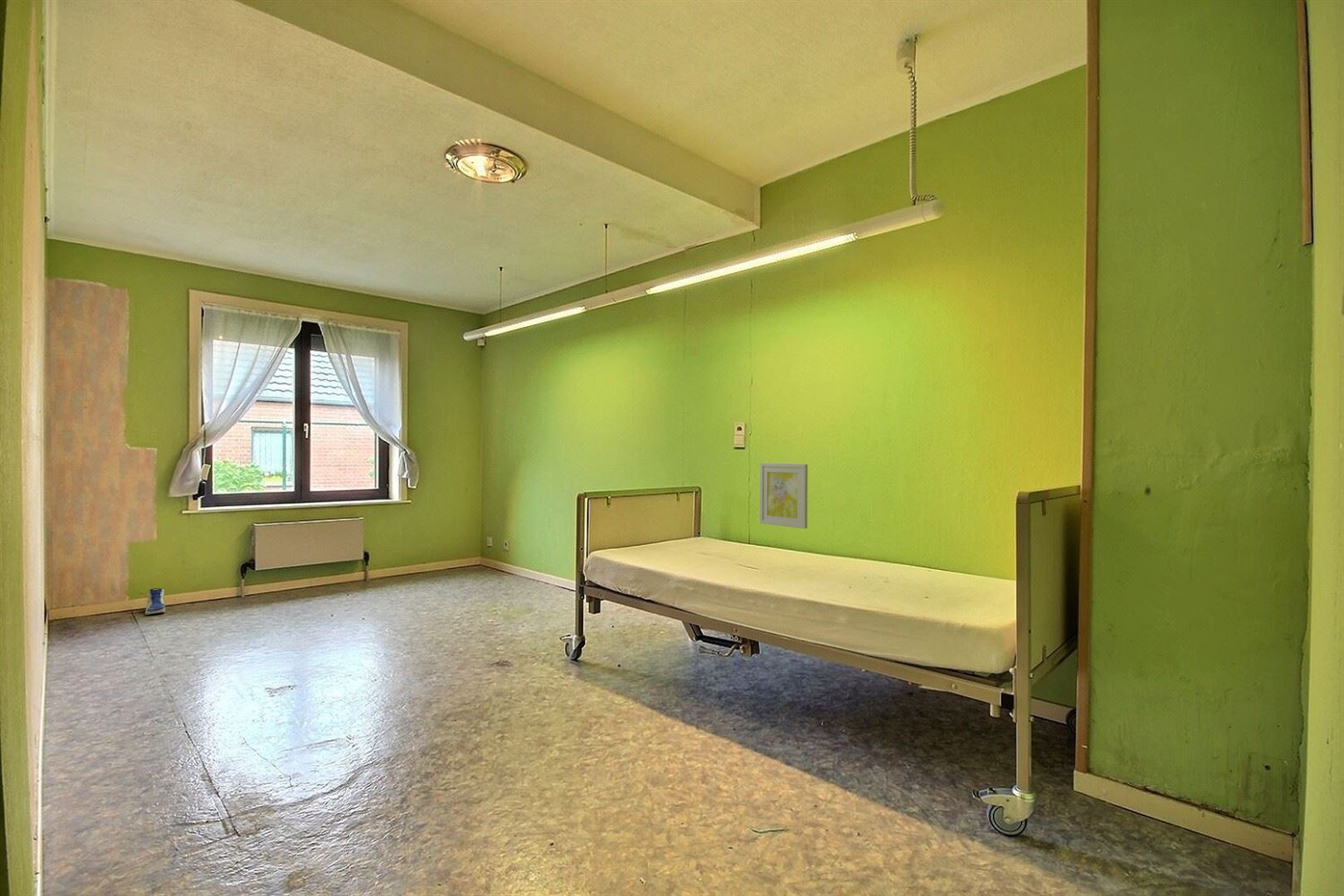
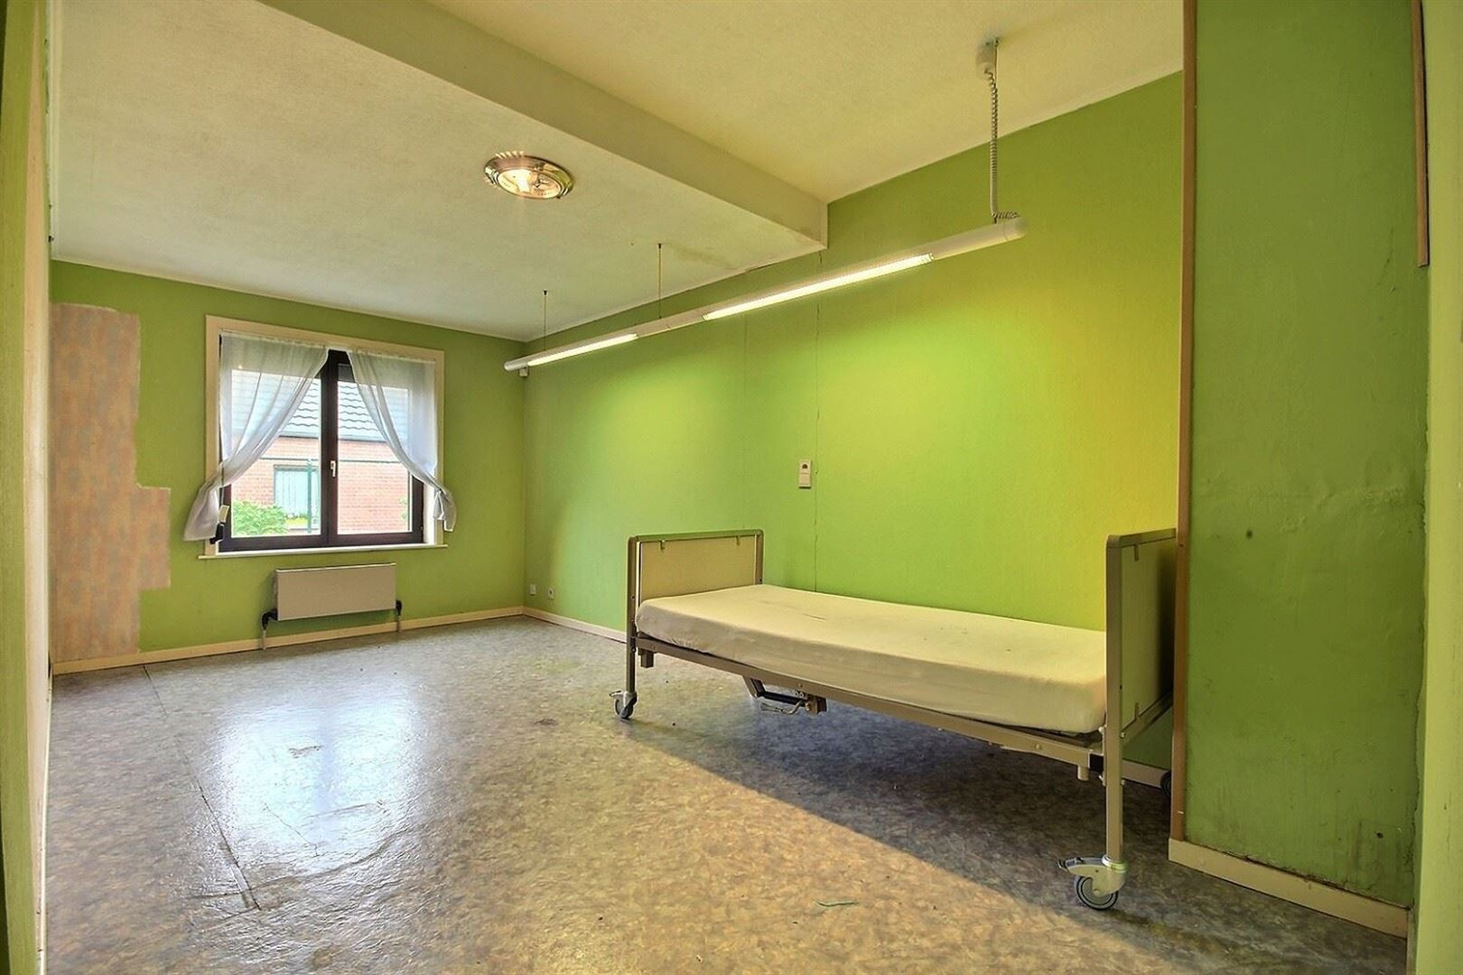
- wall art [759,462,809,529]
- sneaker [144,587,166,616]
